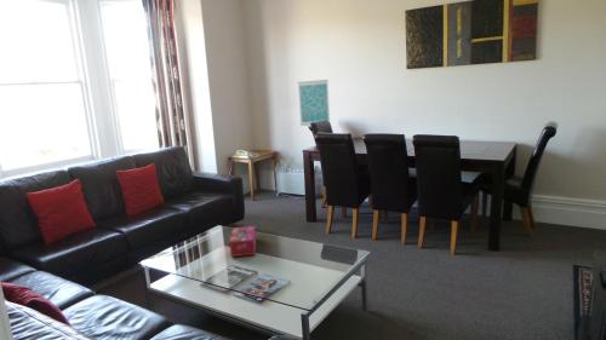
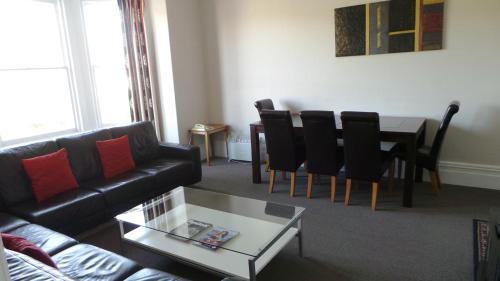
- wall art [297,79,331,127]
- tissue box [228,225,257,258]
